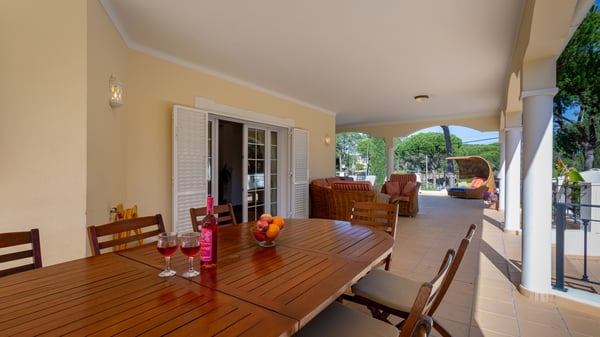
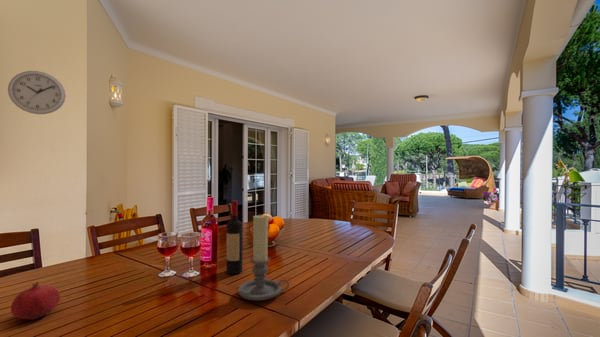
+ candle holder [237,213,290,302]
+ wall clock [7,70,67,115]
+ wine bottle [226,199,244,275]
+ fruit [10,281,61,320]
